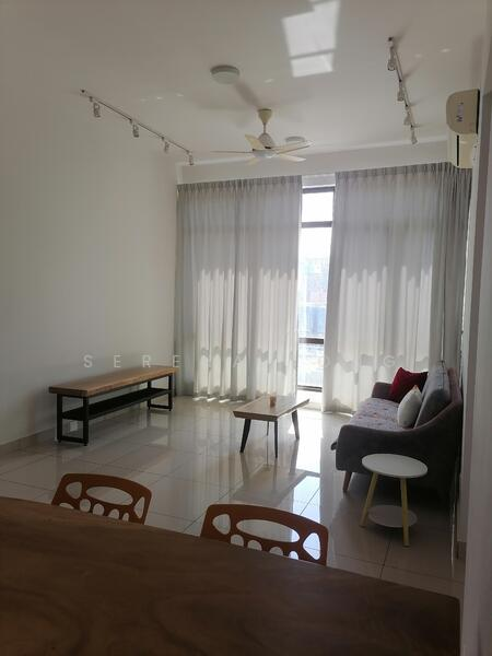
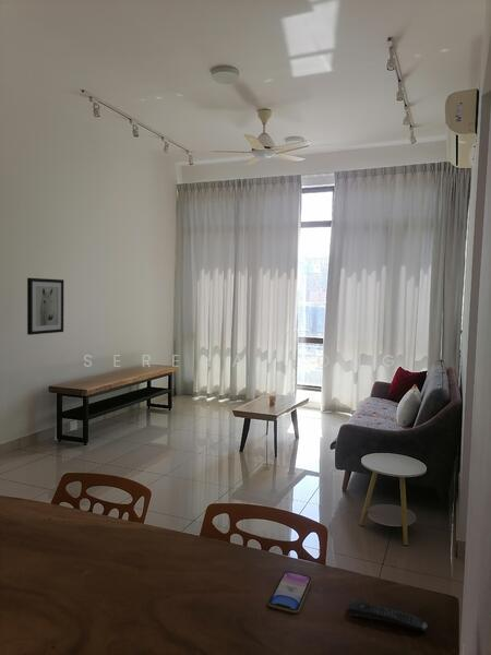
+ wall art [26,277,64,336]
+ remote control [347,598,428,631]
+ smartphone [267,570,313,615]
